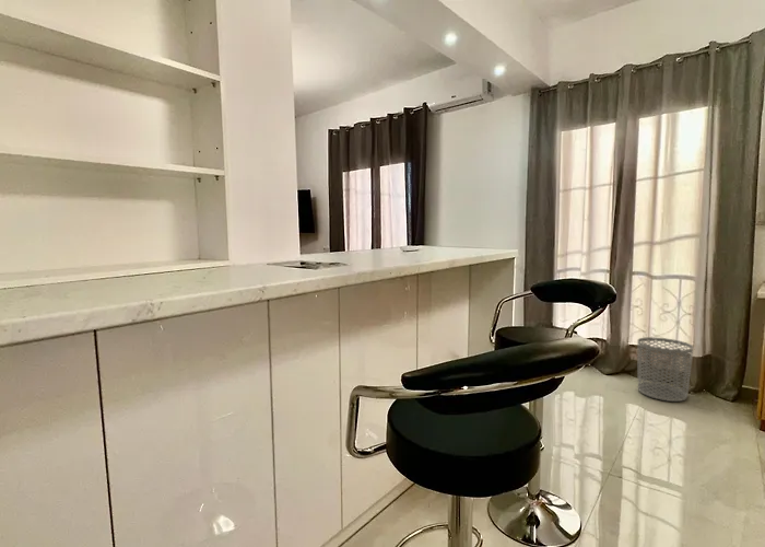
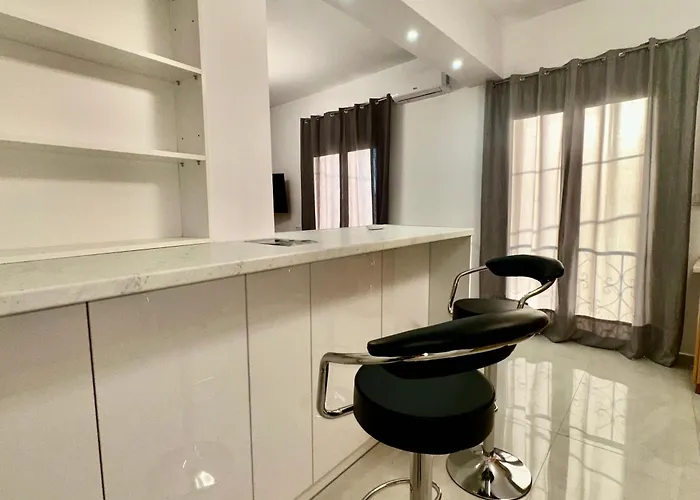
- waste bin [636,336,694,403]
